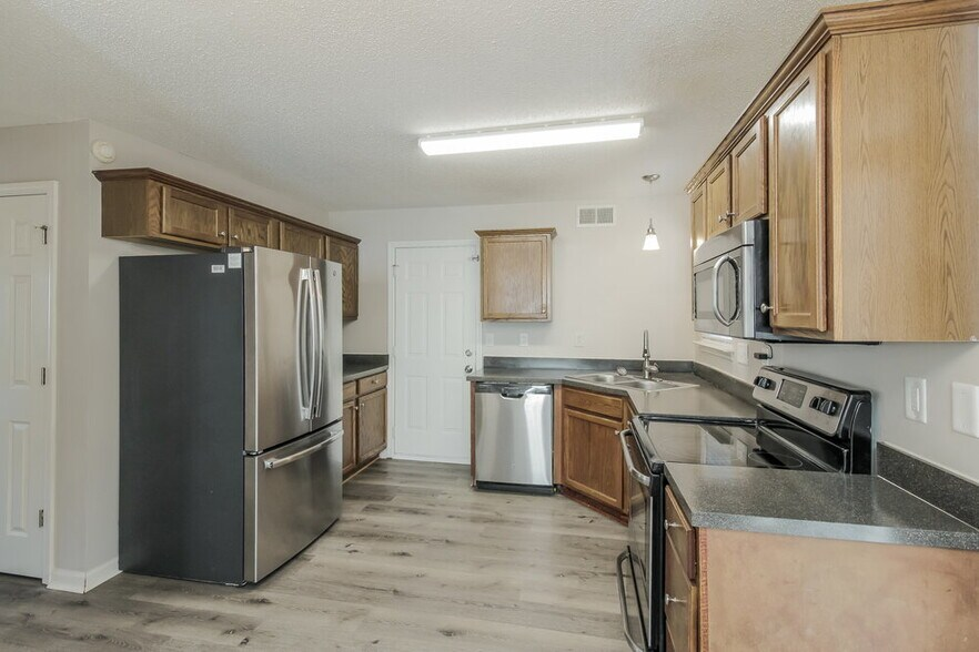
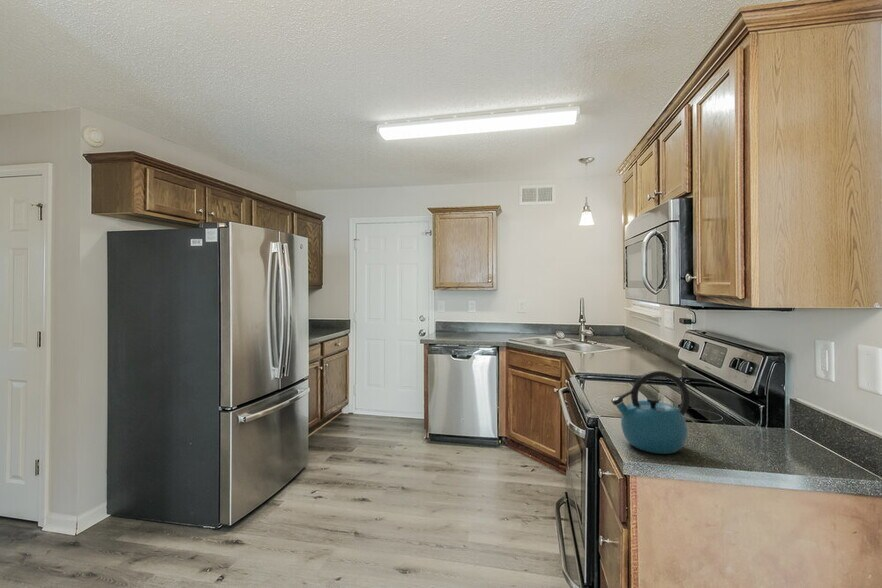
+ kettle [610,370,691,455]
